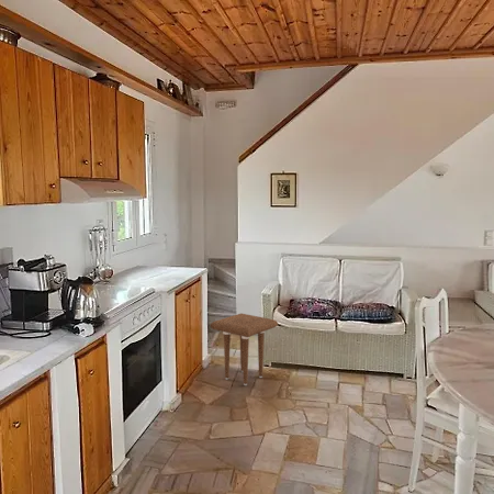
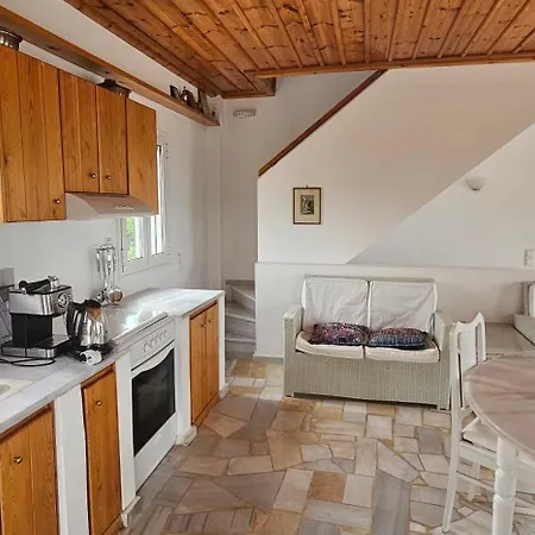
- side table [210,313,279,386]
